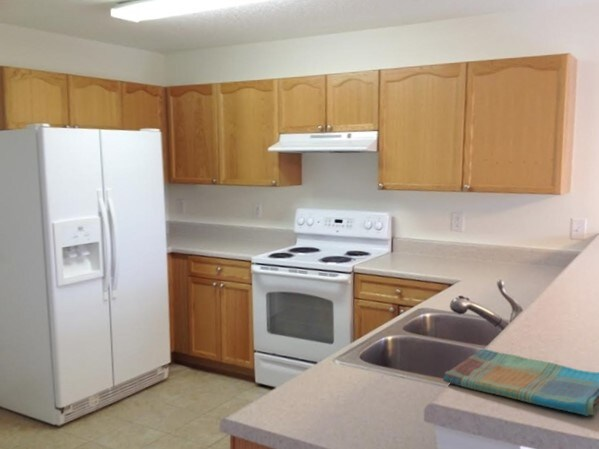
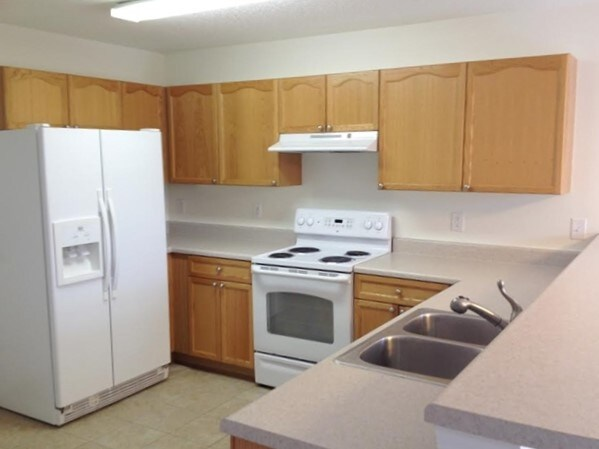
- dish towel [442,348,599,417]
